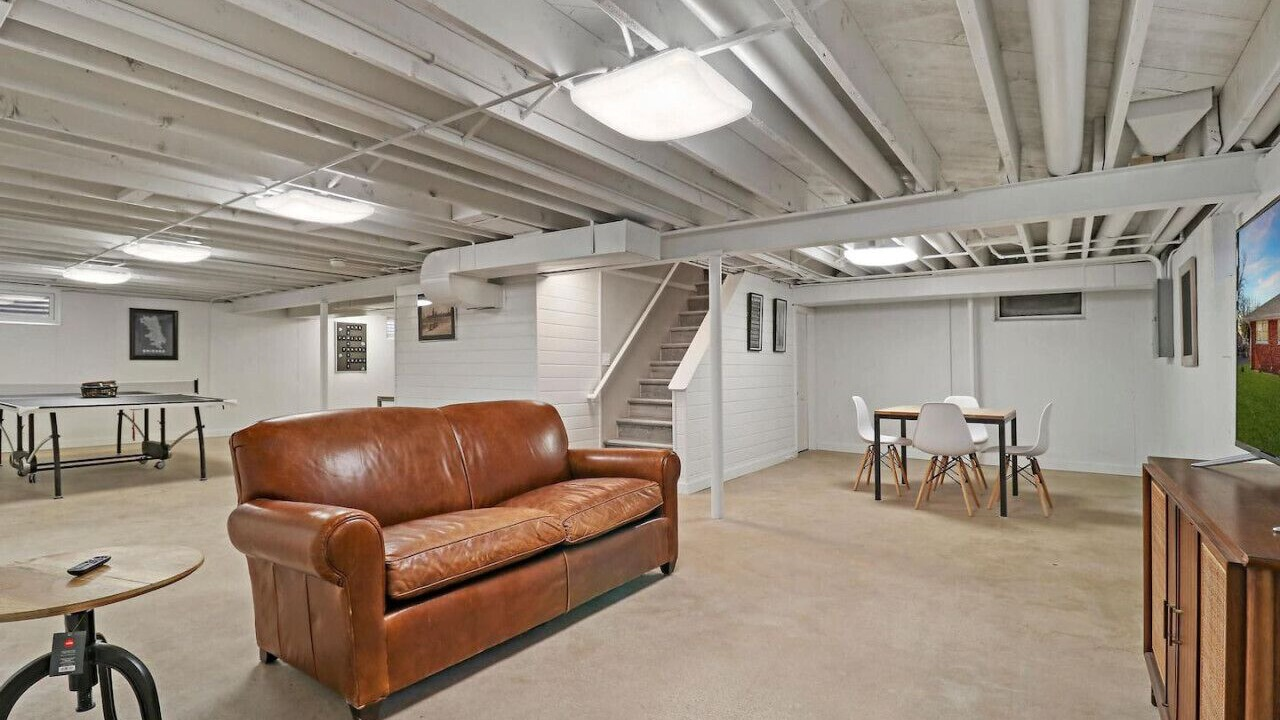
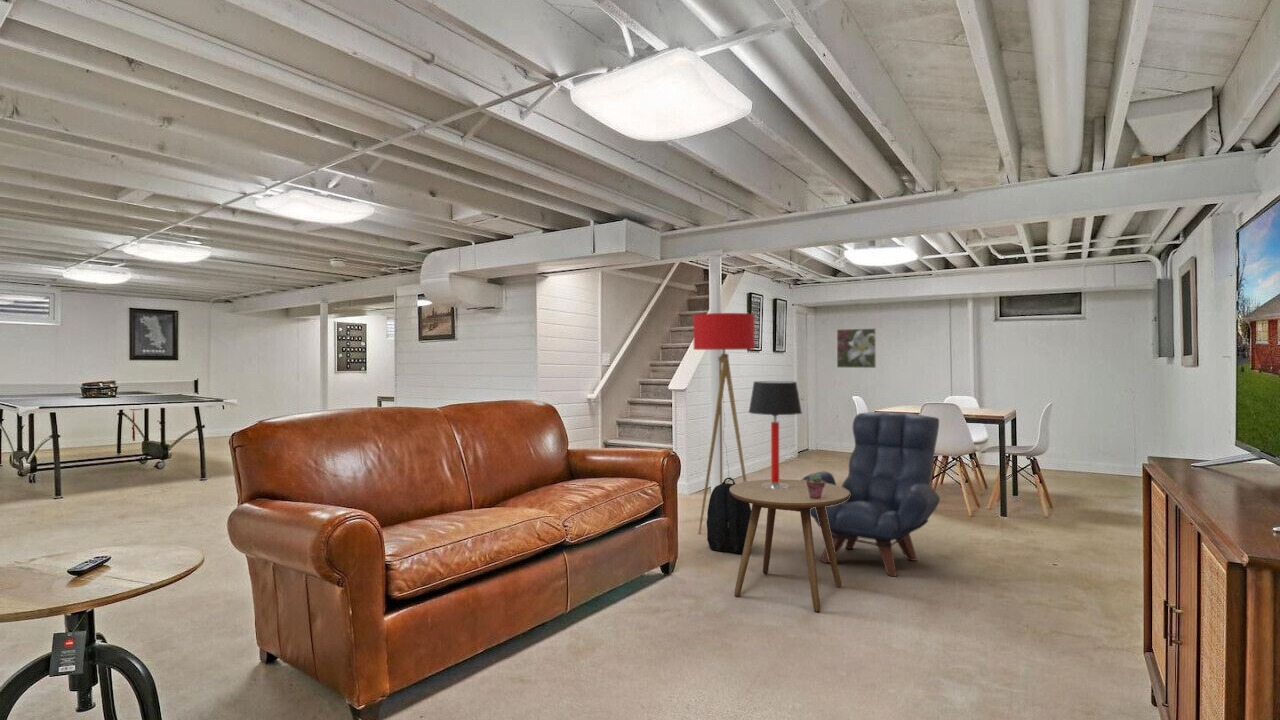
+ potted succulent [806,472,826,500]
+ table lamp [748,380,803,489]
+ floor lamp [692,312,756,535]
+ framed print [836,327,877,369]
+ side table [729,478,850,613]
+ backpack [706,476,752,555]
+ armchair [801,411,941,578]
